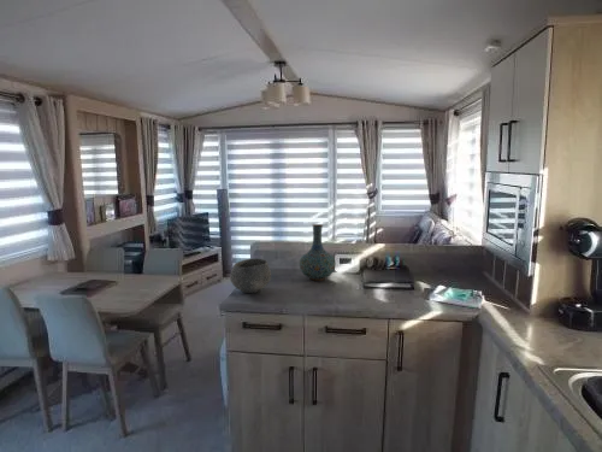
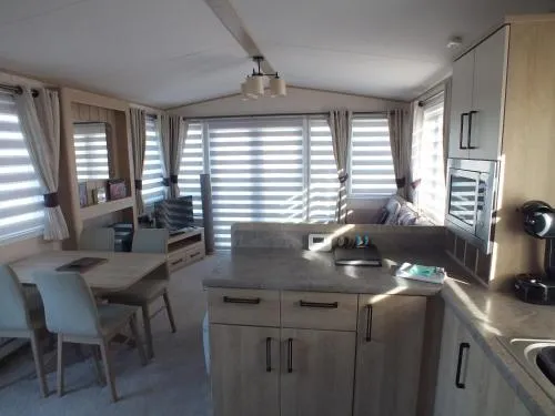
- vase [299,223,337,282]
- bowl [229,257,272,294]
